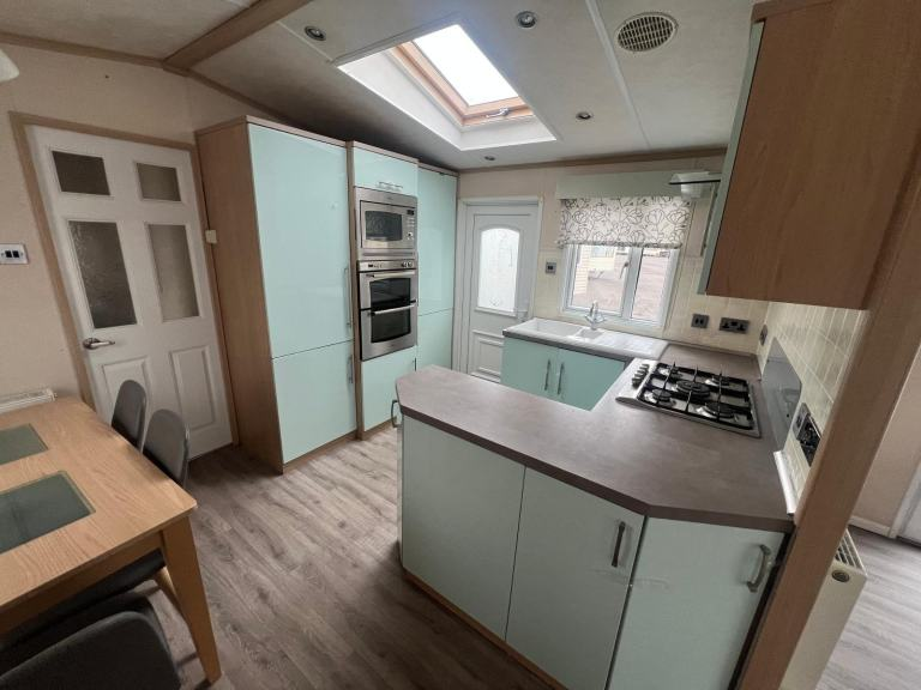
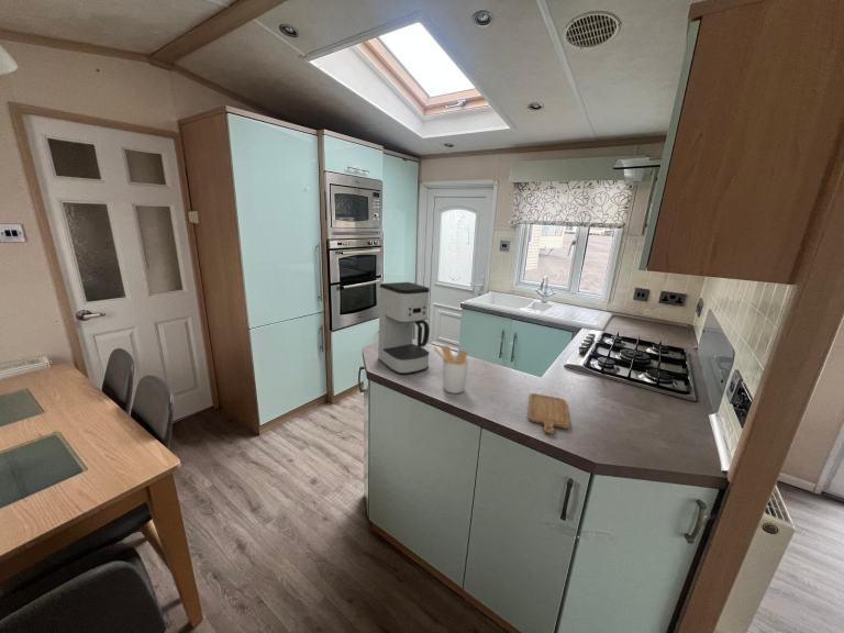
+ coffee maker [377,281,431,375]
+ utensil holder [433,345,469,395]
+ chopping board [526,392,570,435]
